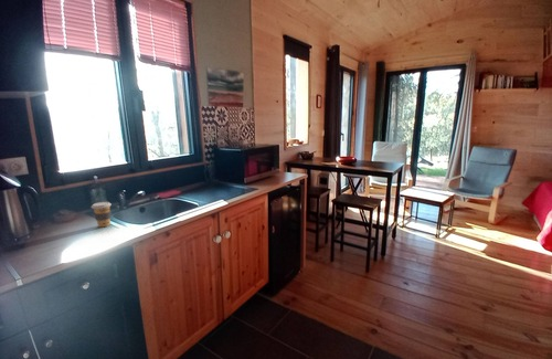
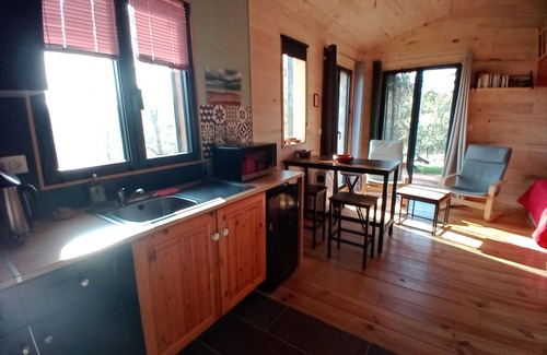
- coffee cup [91,201,113,229]
